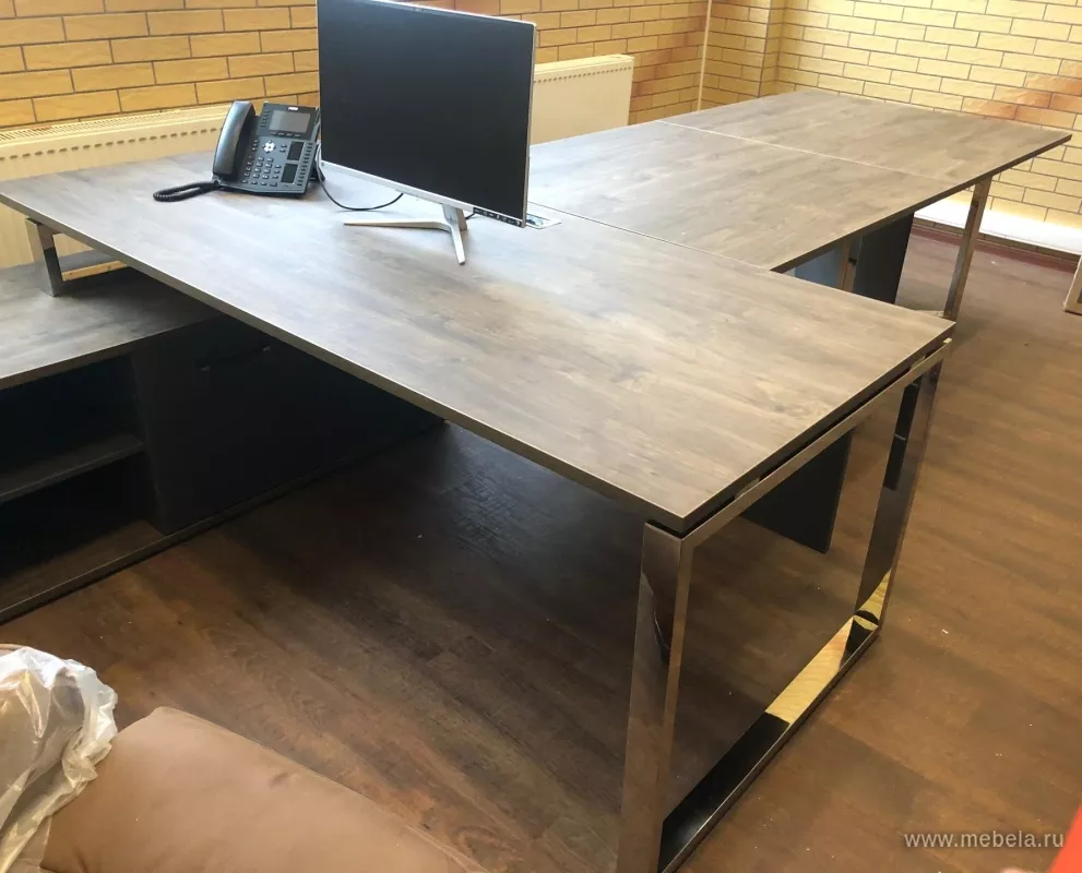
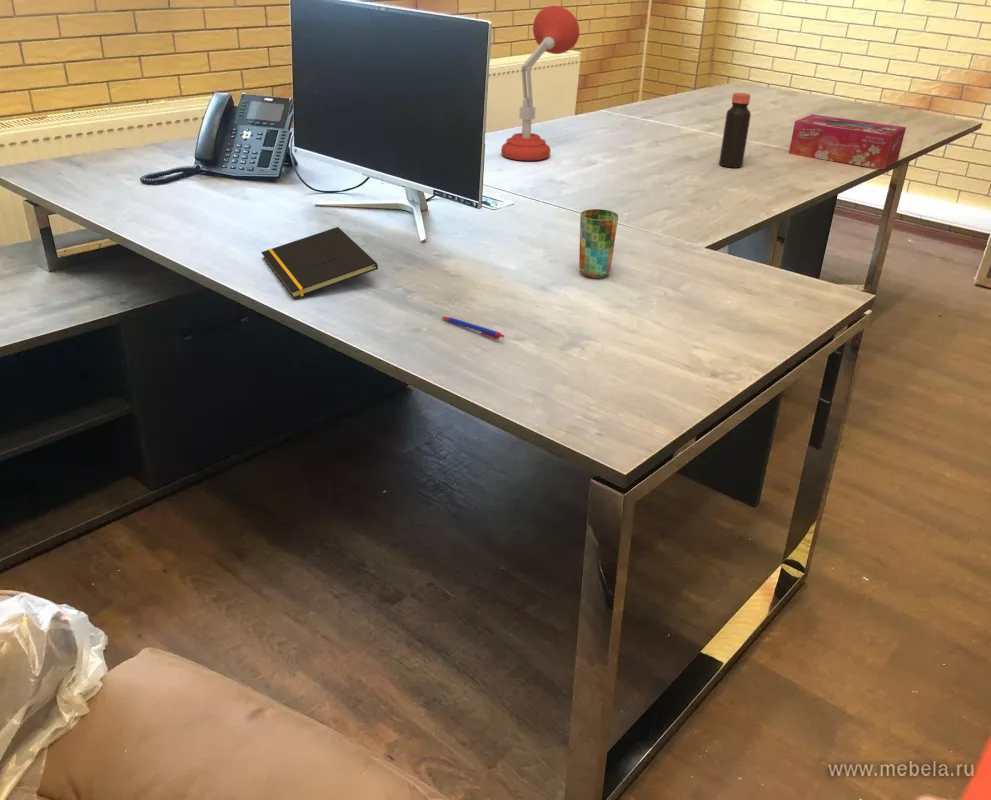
+ cup [578,208,619,279]
+ bottle [718,92,752,168]
+ desk lamp [500,5,580,162]
+ tissue box [788,113,907,170]
+ notepad [260,226,379,299]
+ pen [441,316,505,340]
